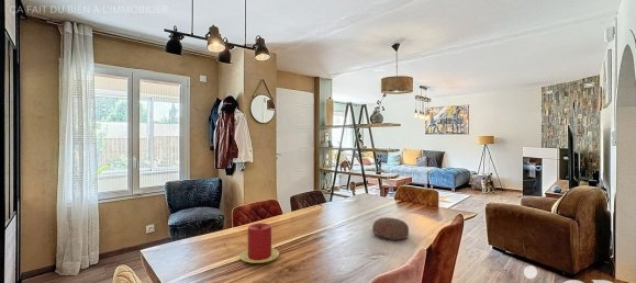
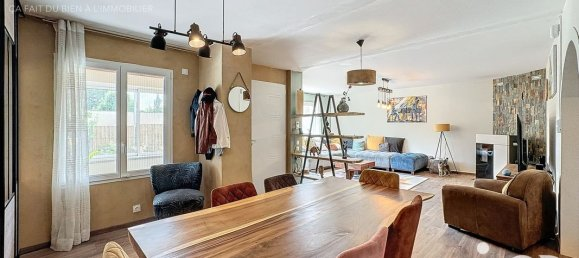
- candle [239,223,280,264]
- decorative bowl [371,216,410,242]
